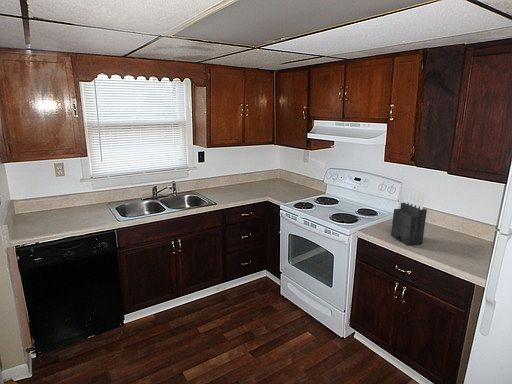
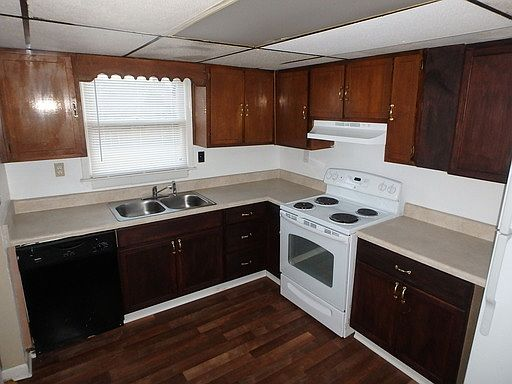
- knife block [390,185,428,246]
